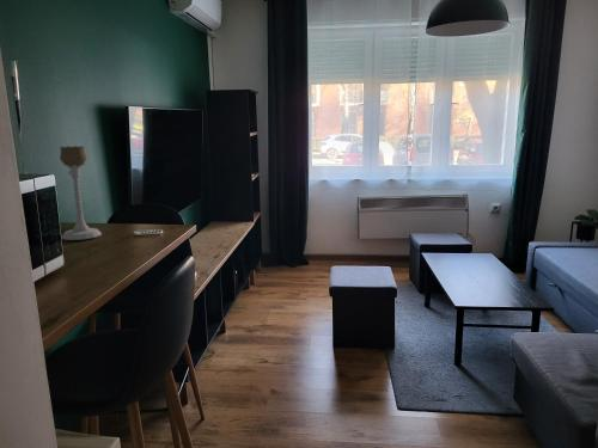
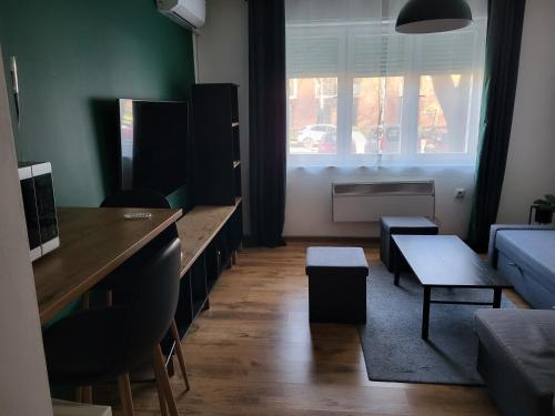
- candle holder [59,145,103,241]
